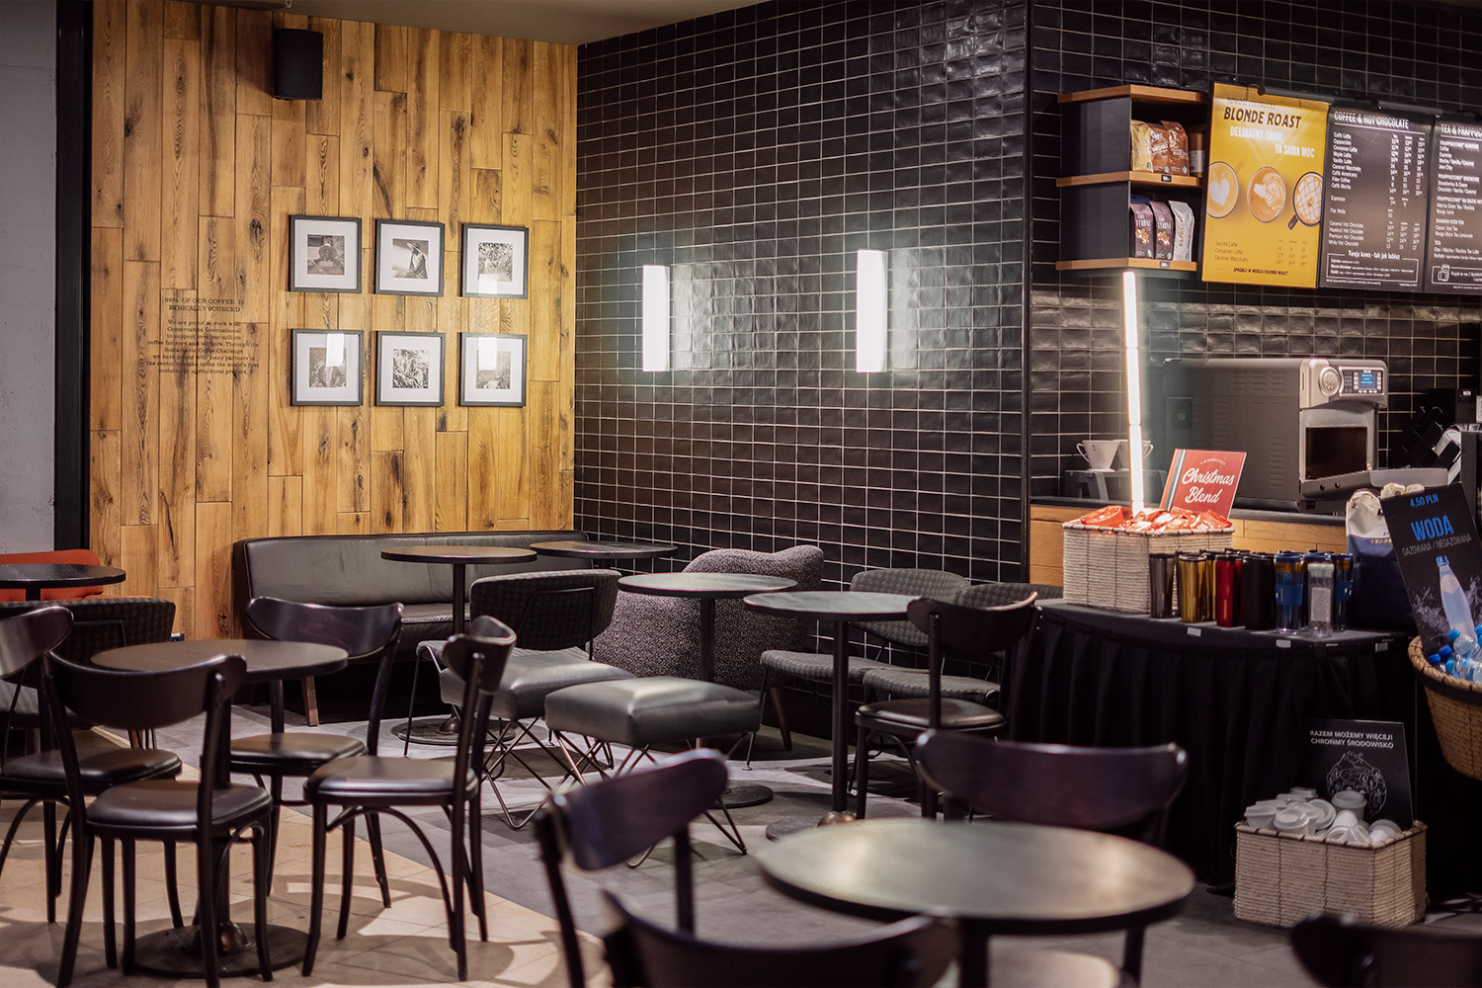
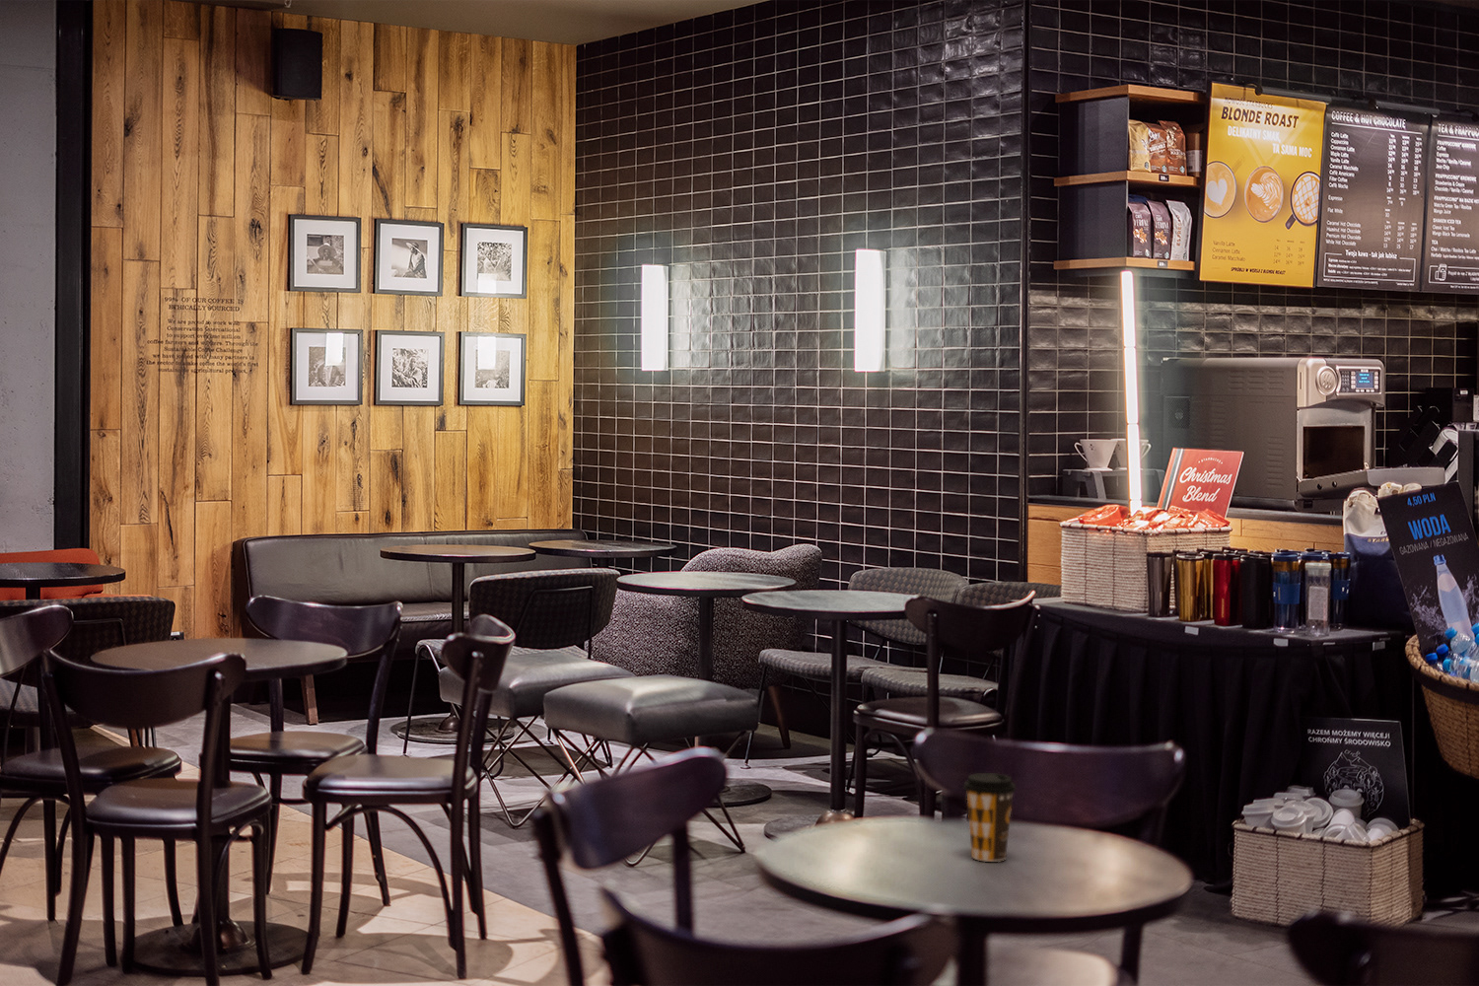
+ coffee cup [962,773,1017,863]
